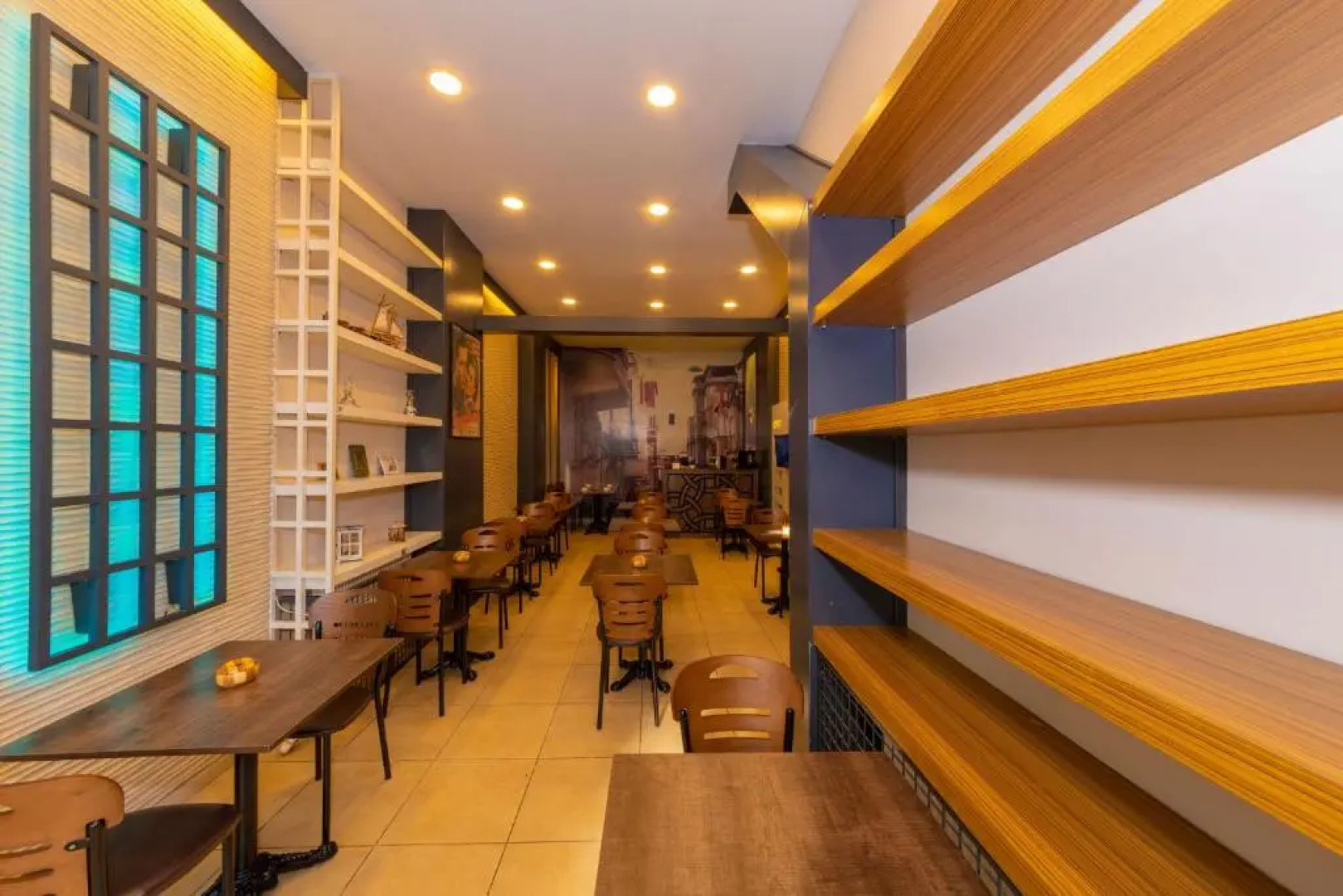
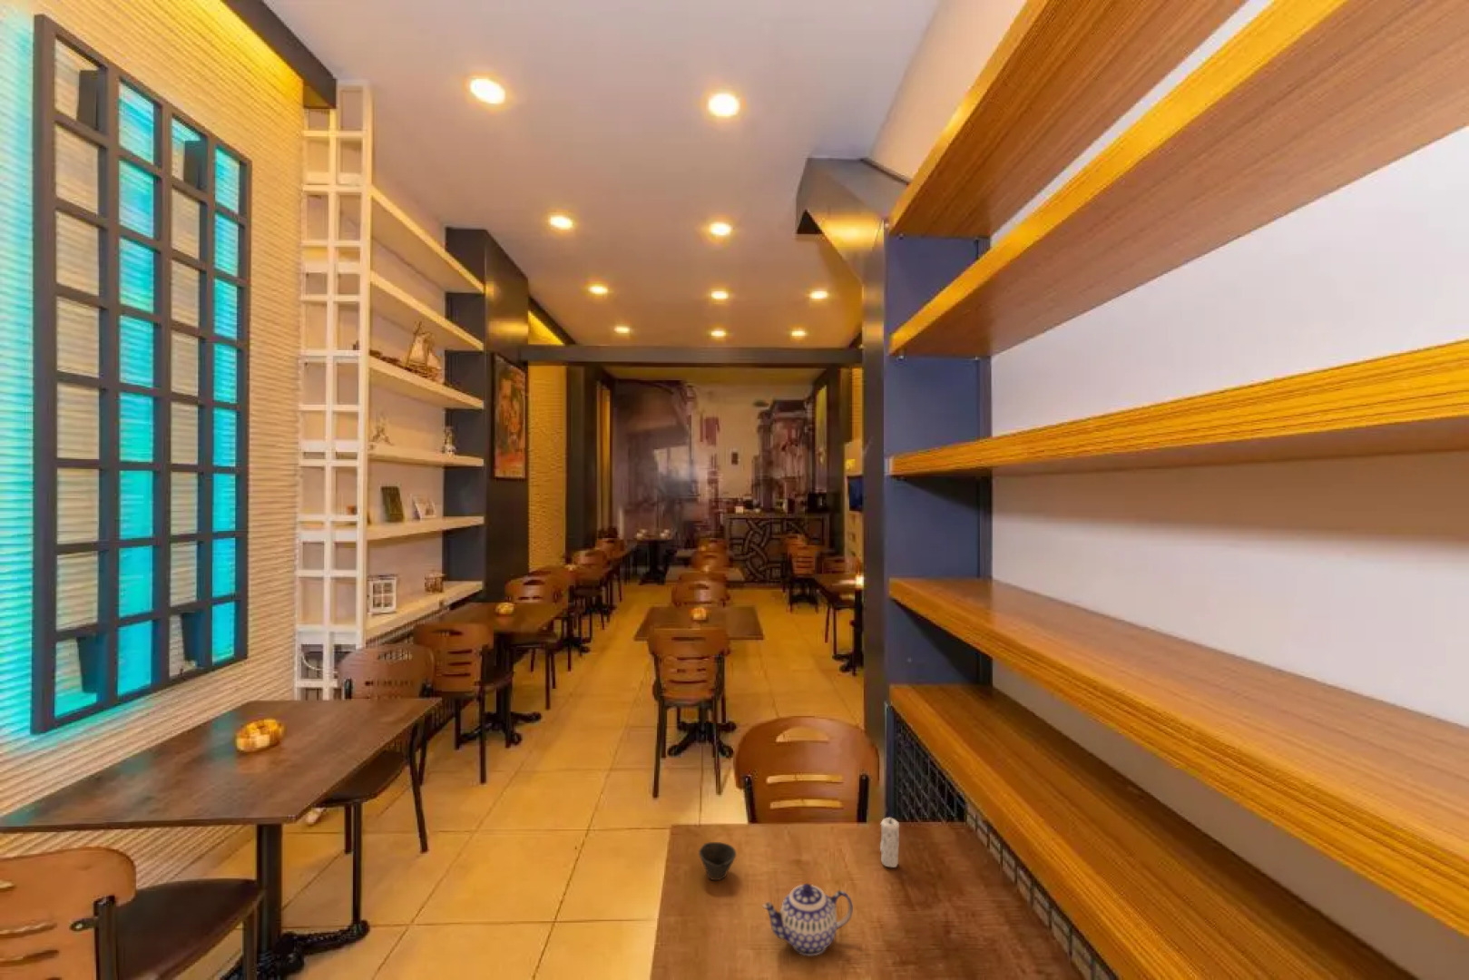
+ teapot [761,883,854,956]
+ cup [698,841,737,882]
+ candle [879,814,900,868]
